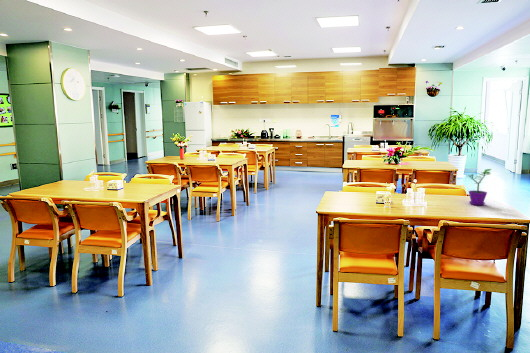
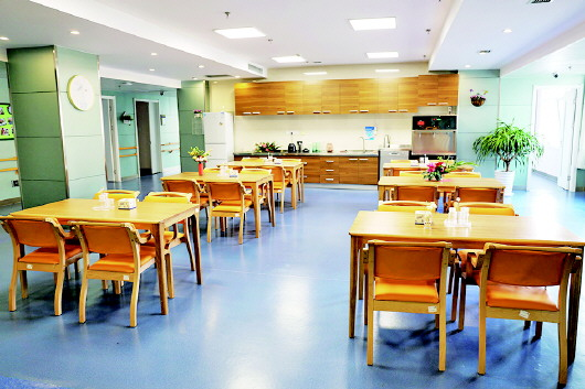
- flower pot [467,168,492,206]
